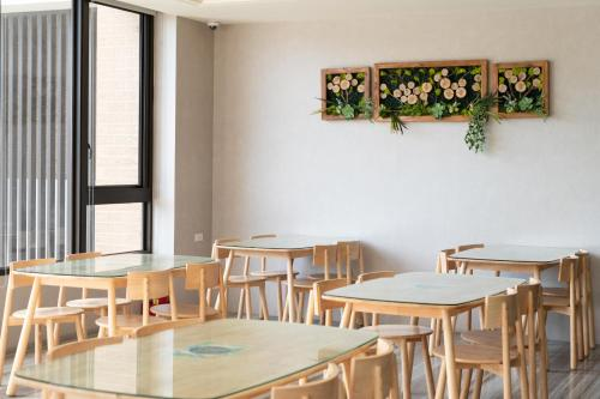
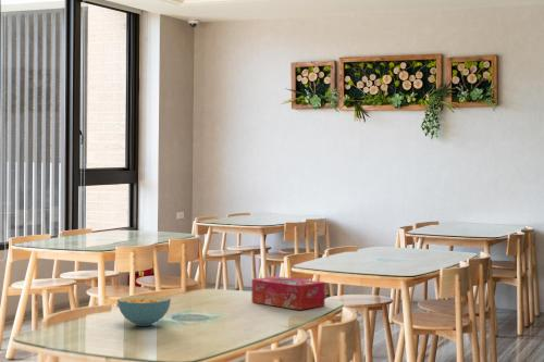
+ cereal bowl [116,295,172,327]
+ tissue box [251,275,325,311]
